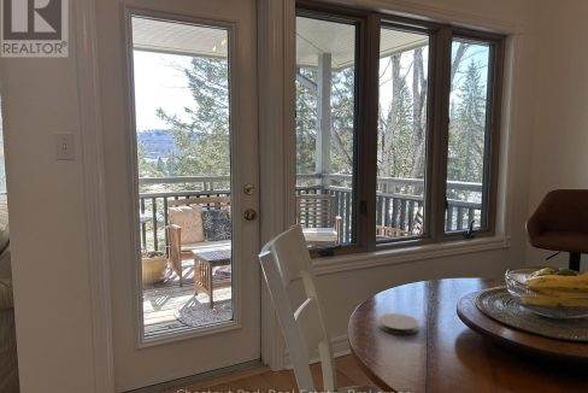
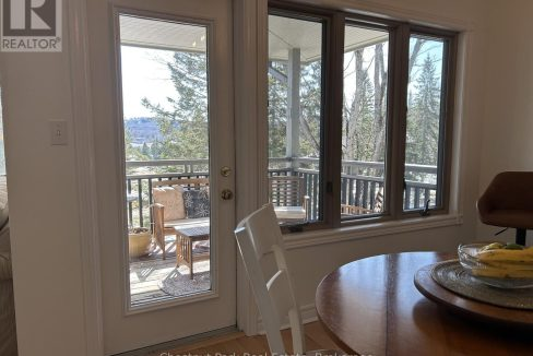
- coaster [377,312,419,335]
